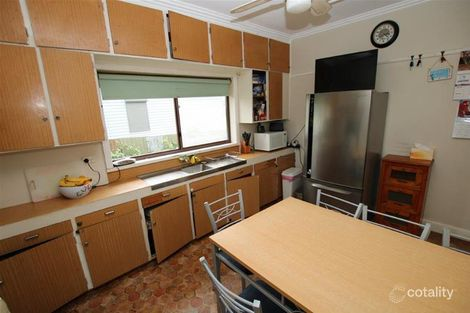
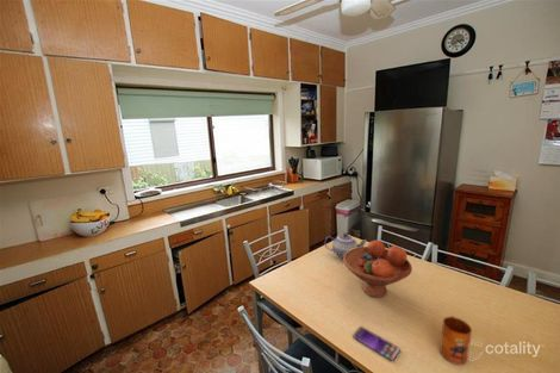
+ mug [438,315,473,366]
+ smartphone [351,325,402,362]
+ teapot [323,232,368,260]
+ fruit bowl [342,240,413,298]
